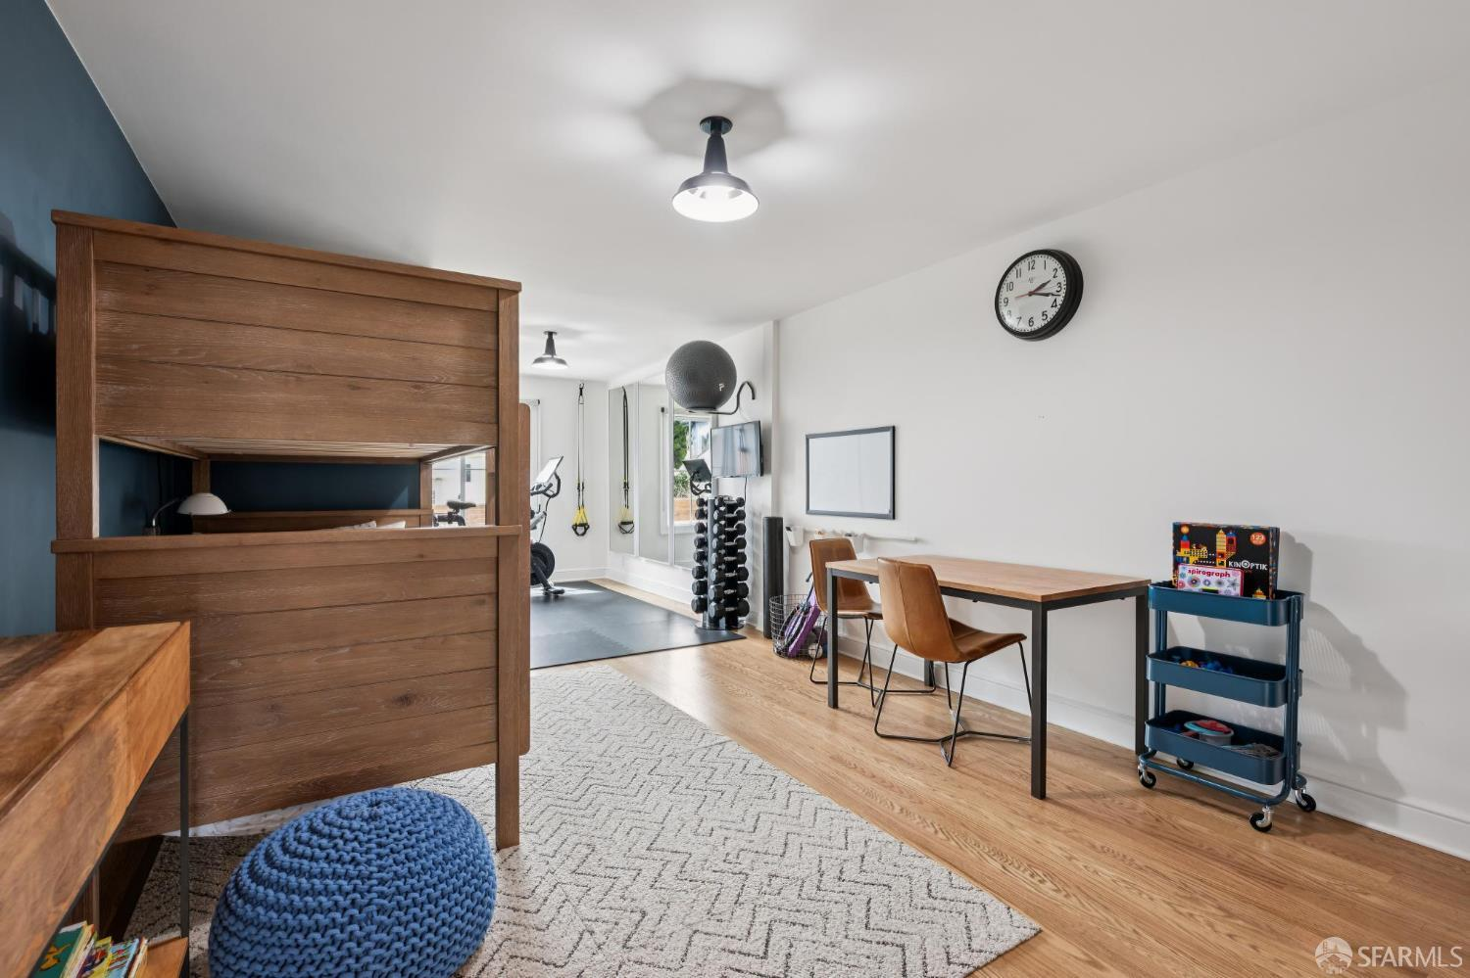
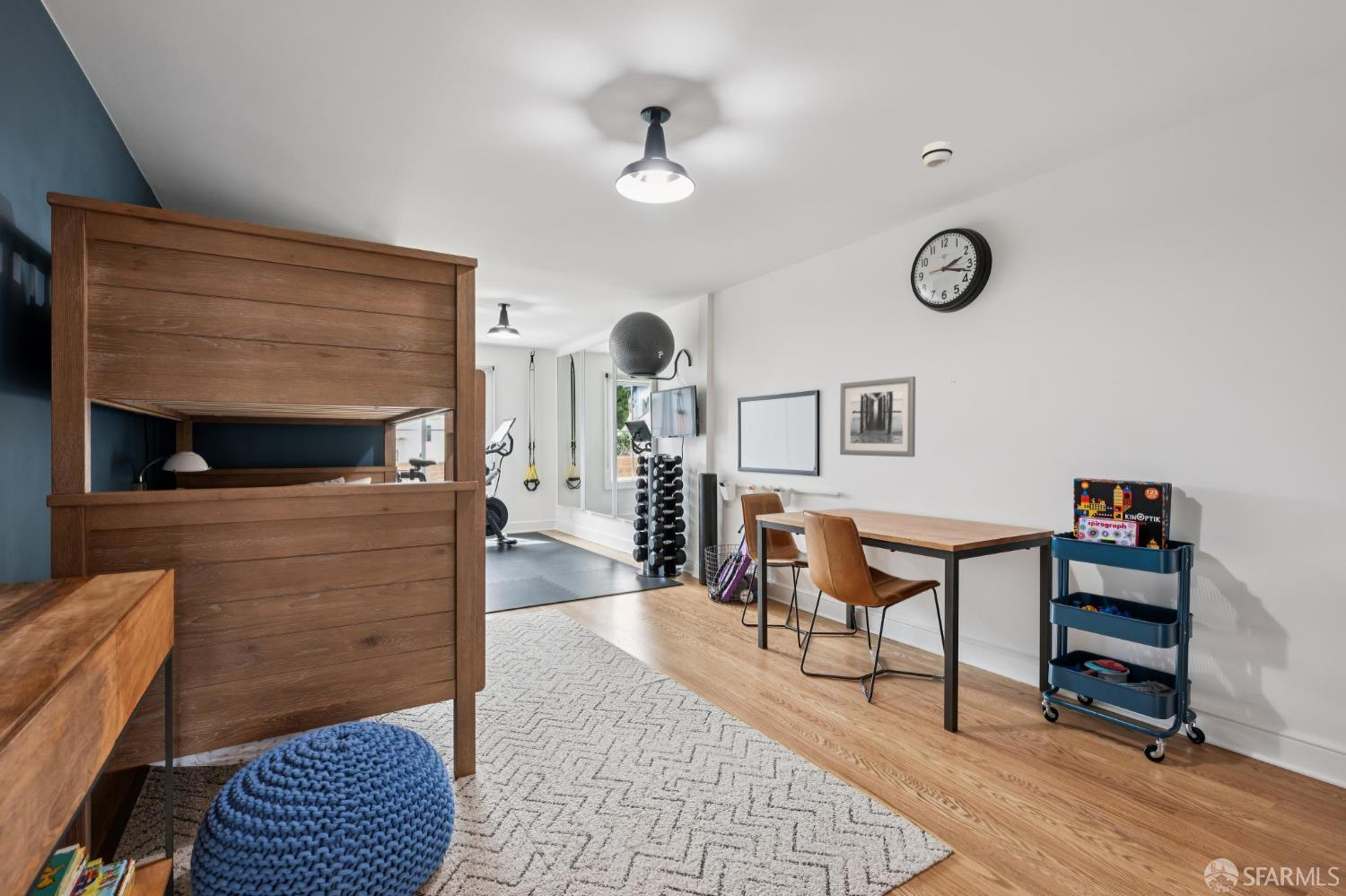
+ smoke detector [921,140,954,169]
+ wall art [839,376,916,458]
